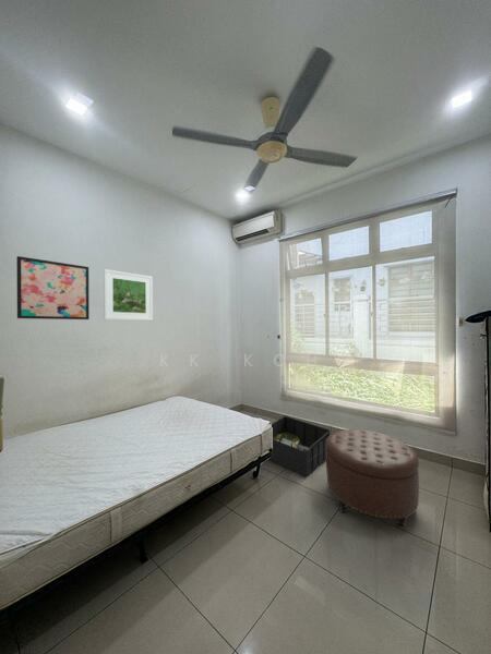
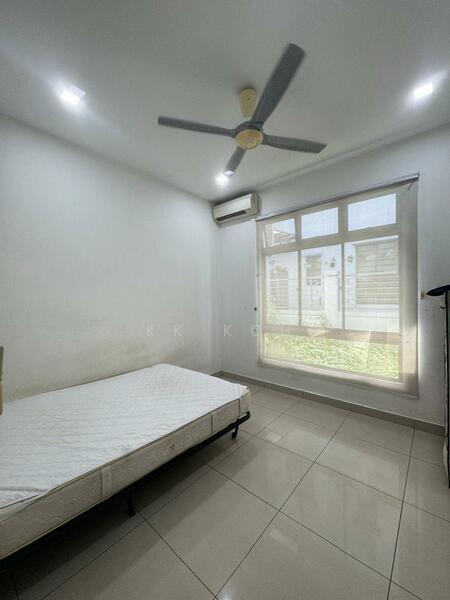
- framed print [103,268,154,322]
- ottoman [325,428,420,530]
- wall art [15,255,91,320]
- storage bin [268,415,331,477]
